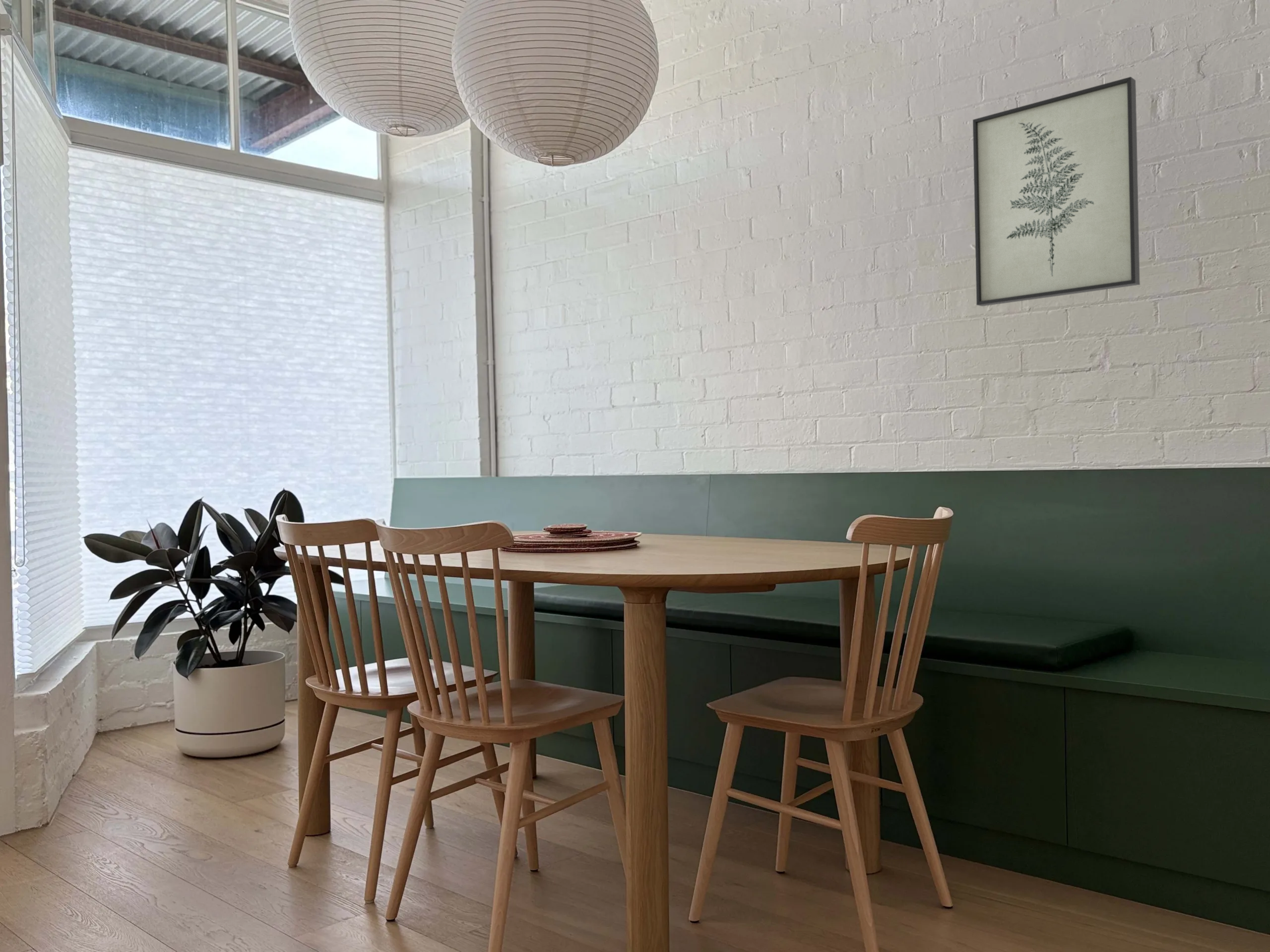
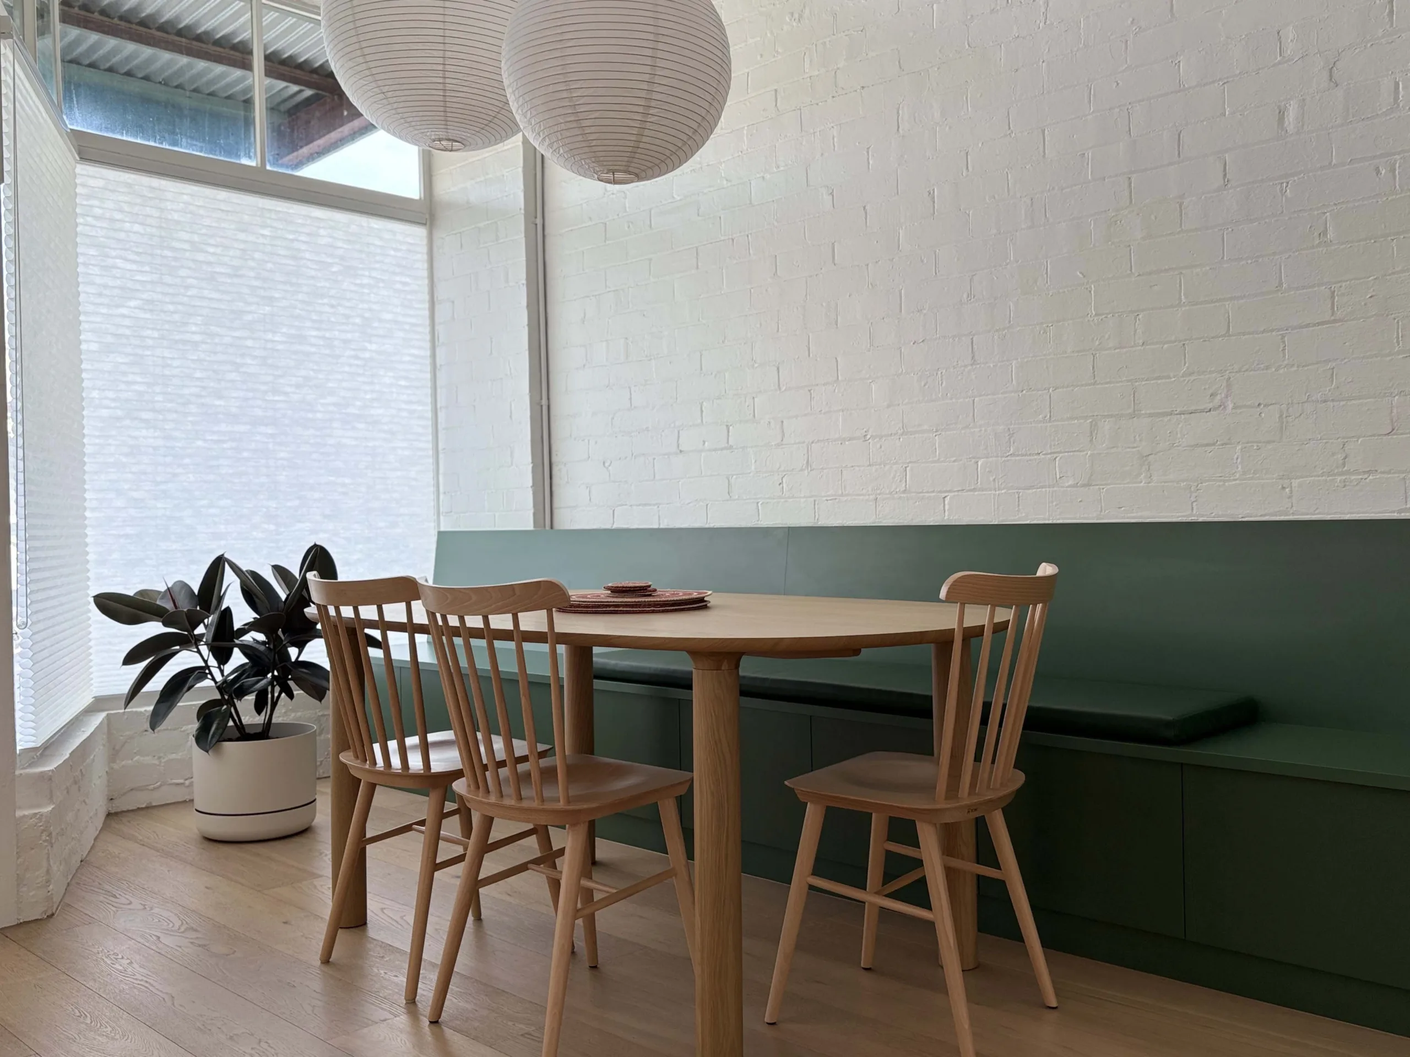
- wall art [972,76,1141,307]
